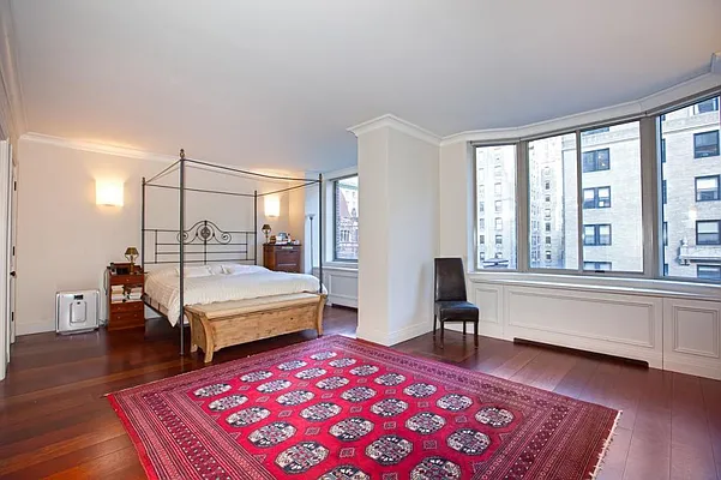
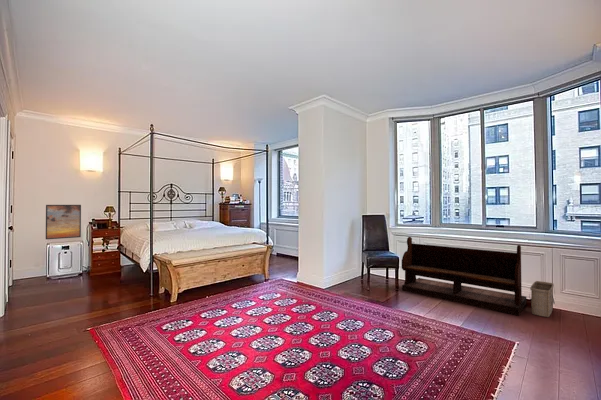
+ bench [401,236,528,317]
+ basket [528,280,556,318]
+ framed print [45,204,82,240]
